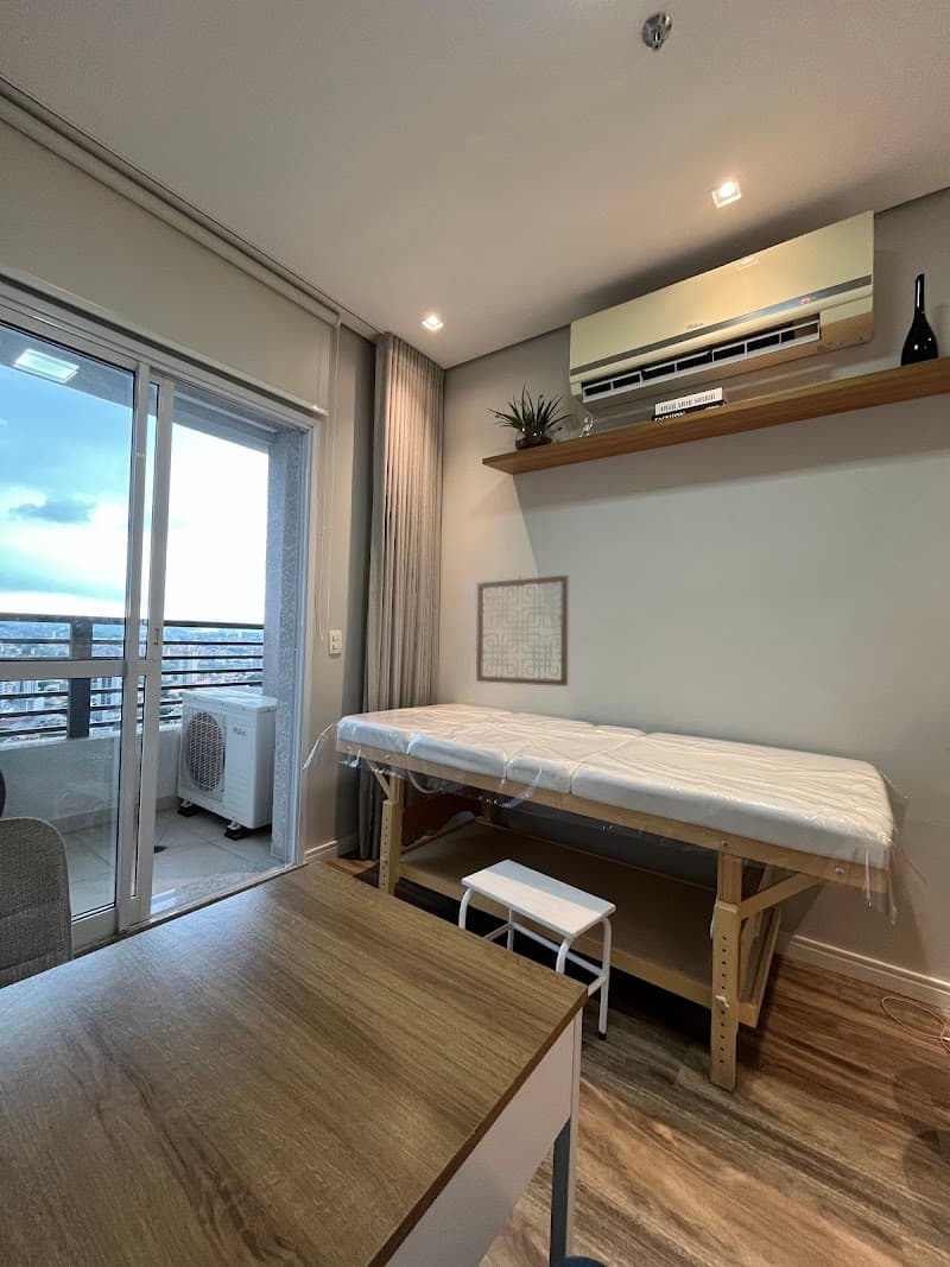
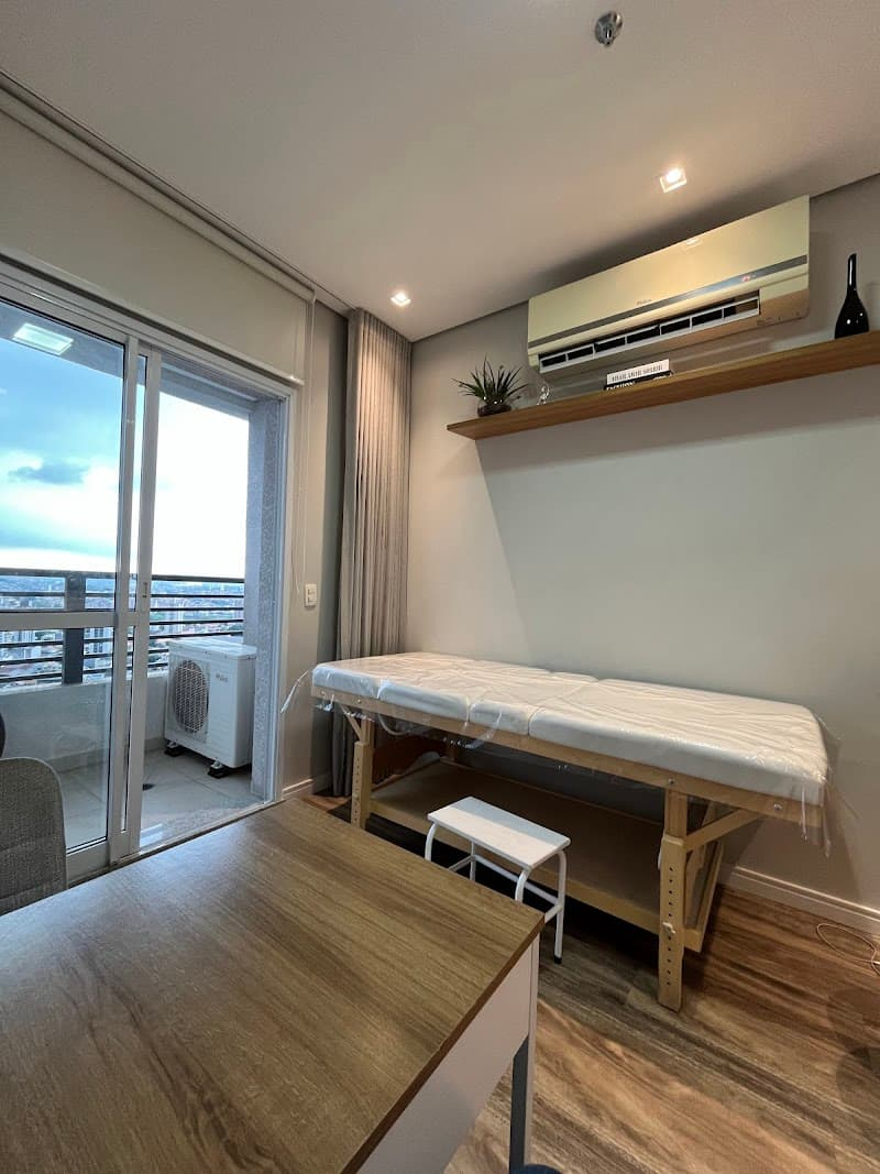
- wall art [475,574,569,688]
